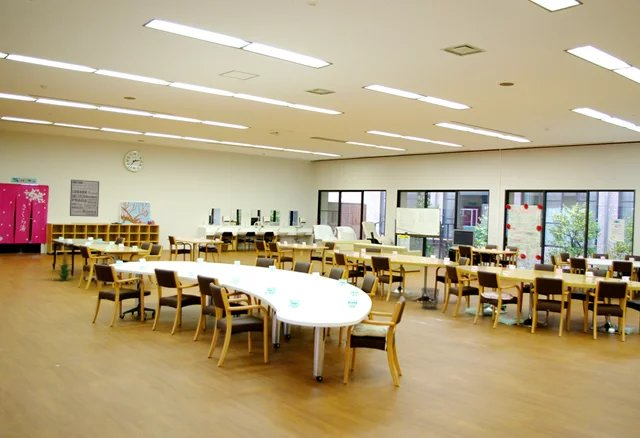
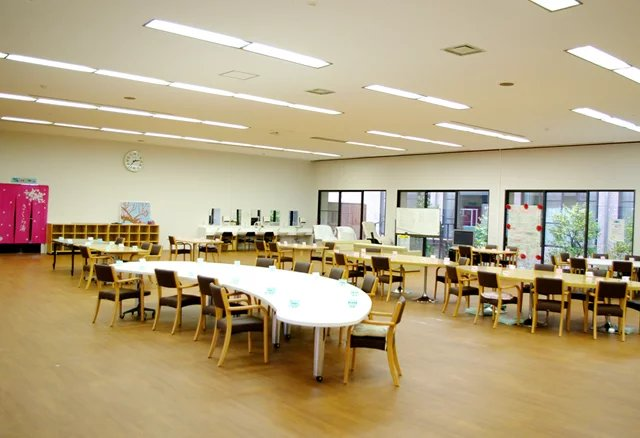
- waste bin [420,287,440,311]
- wall art [69,179,100,218]
- indoor plant [54,249,74,281]
